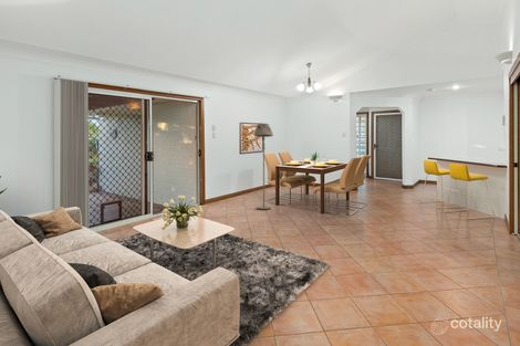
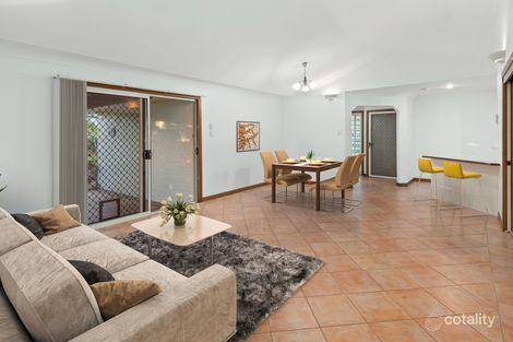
- floor lamp [253,123,274,210]
